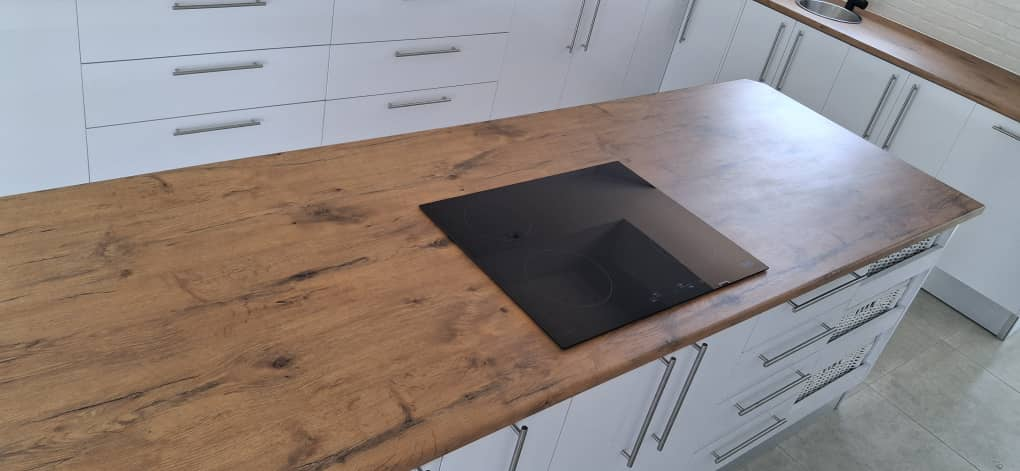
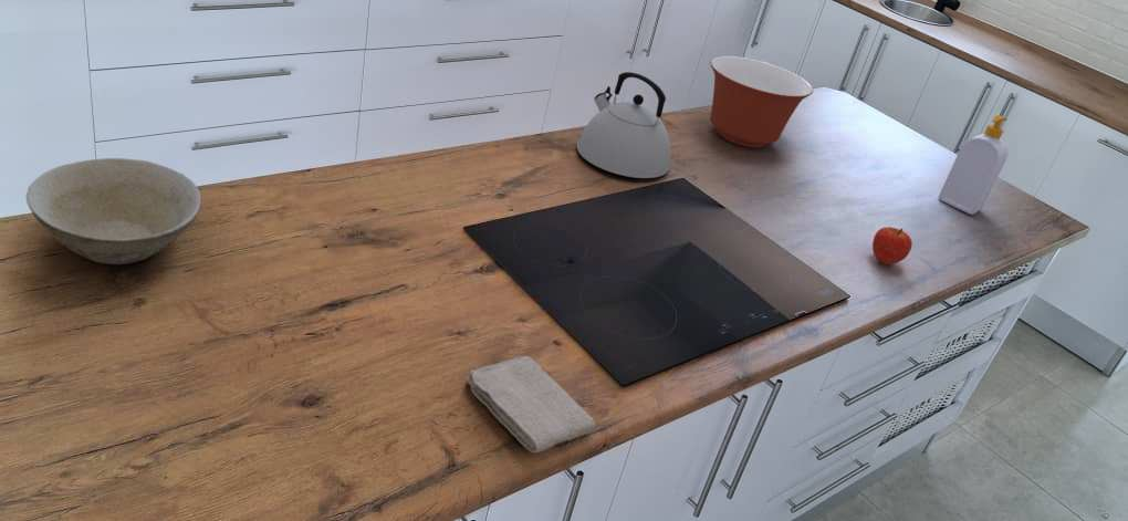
+ mixing bowl [709,55,814,148]
+ bowl [25,157,202,265]
+ kettle [576,71,671,179]
+ washcloth [466,355,596,454]
+ fruit [871,226,913,265]
+ soap bottle [938,114,1010,216]
